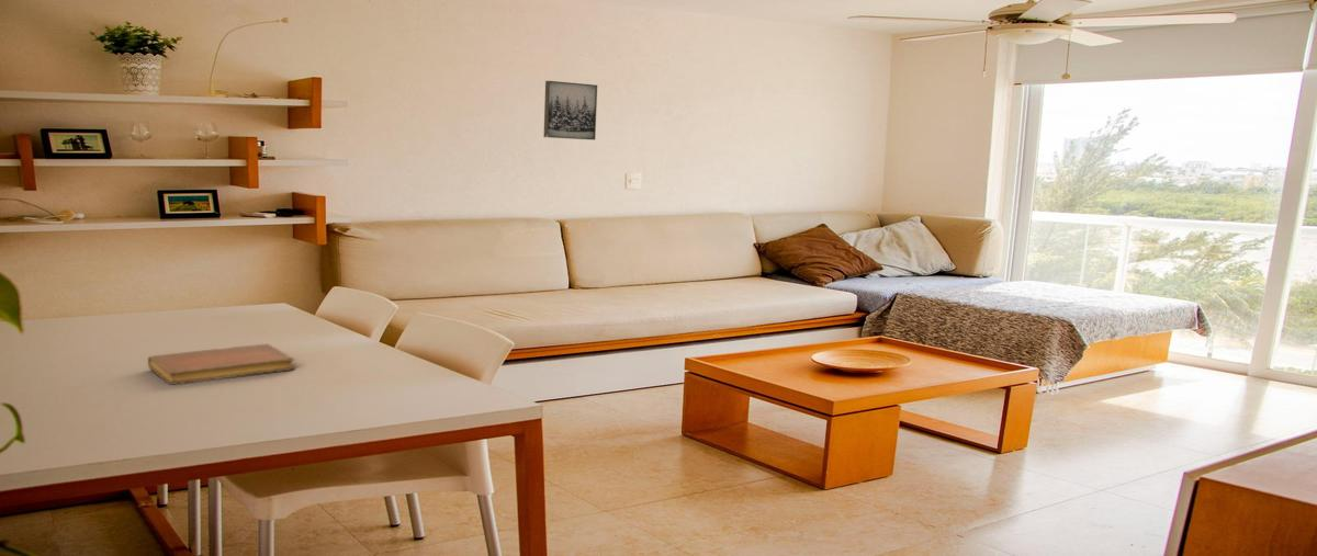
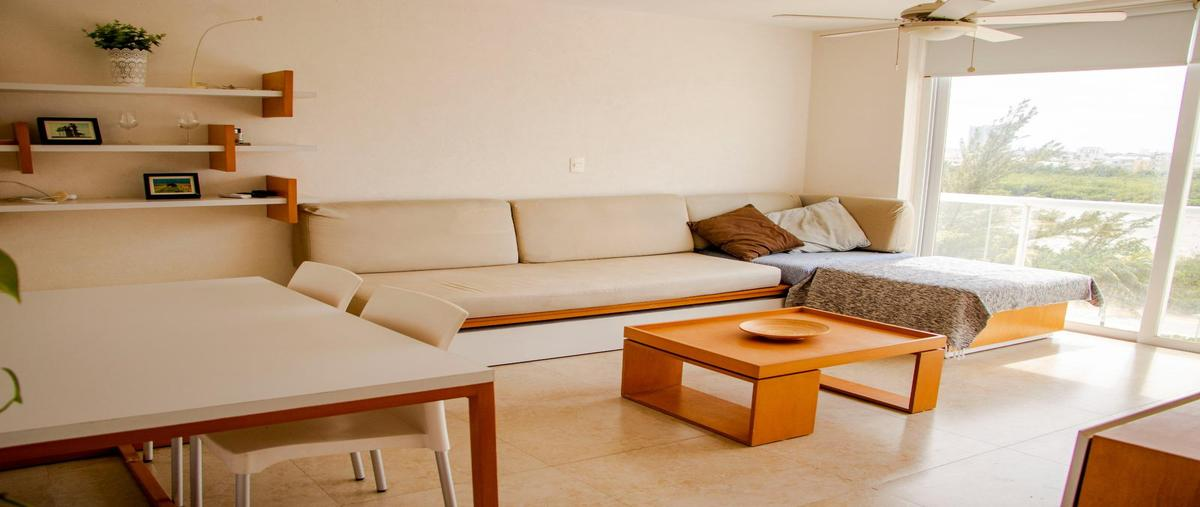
- wall art [542,80,598,141]
- notebook [147,343,295,386]
